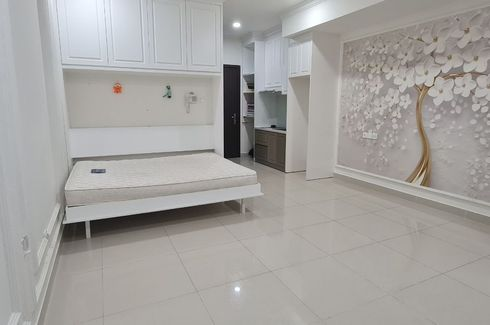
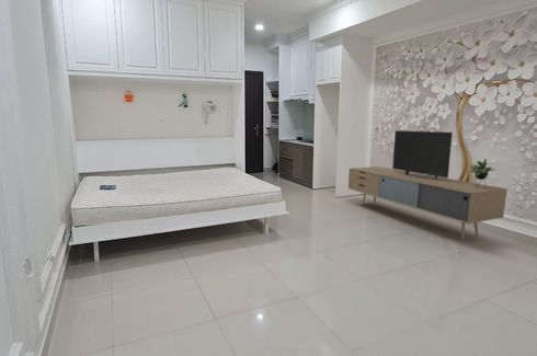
+ media console [347,129,509,240]
